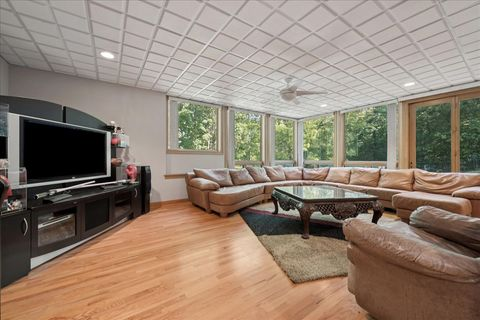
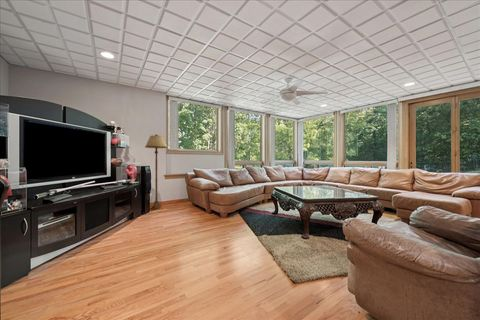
+ floor lamp [144,133,169,210]
